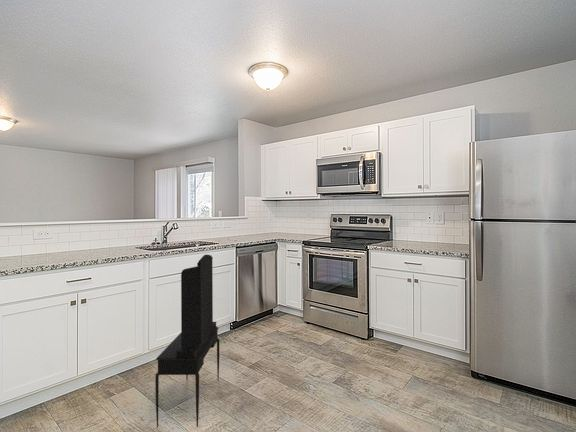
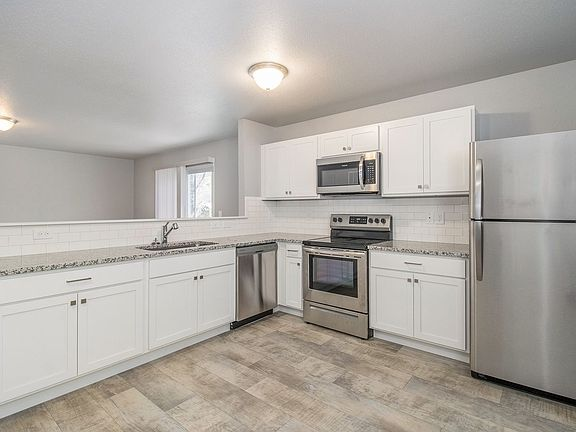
- dresser [154,254,220,428]
